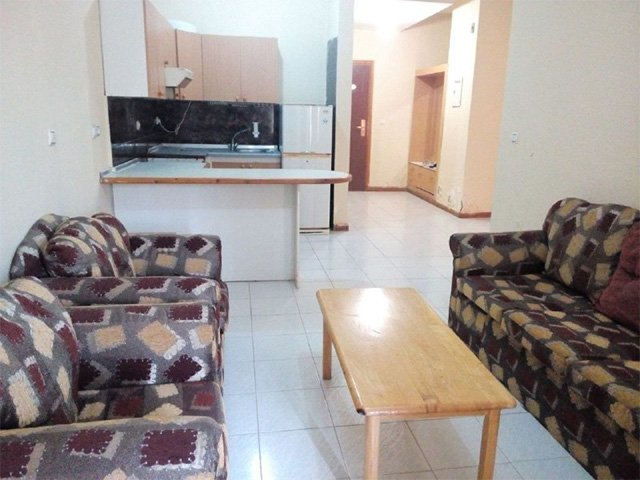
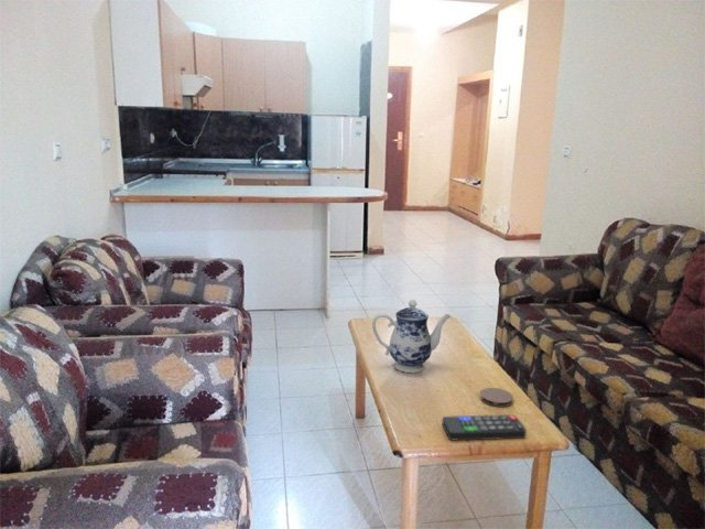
+ remote control [442,414,528,441]
+ teapot [371,299,452,374]
+ coaster [479,387,514,408]
